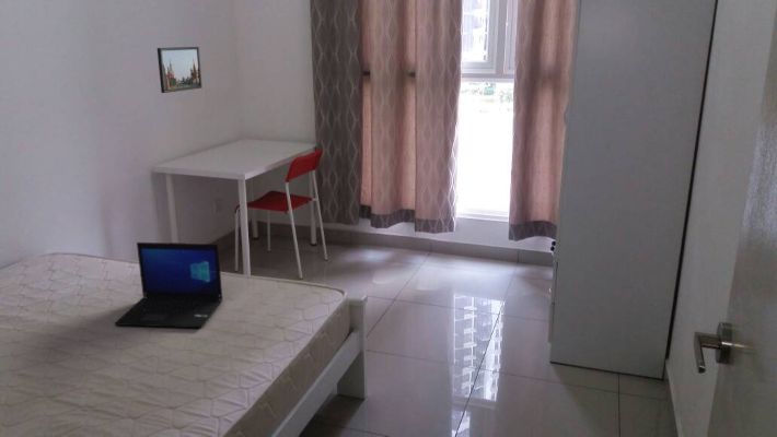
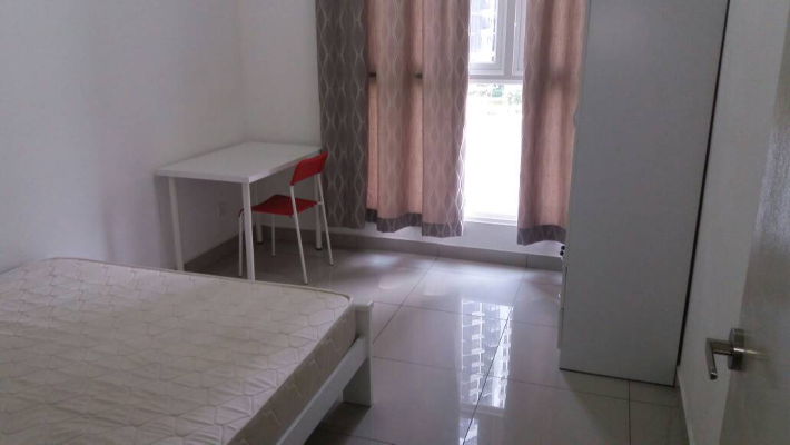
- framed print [156,46,204,94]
- laptop [114,241,223,329]
